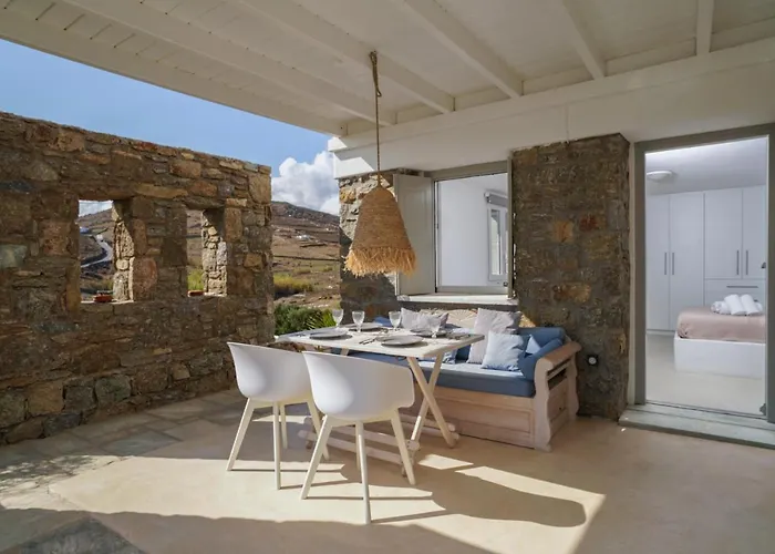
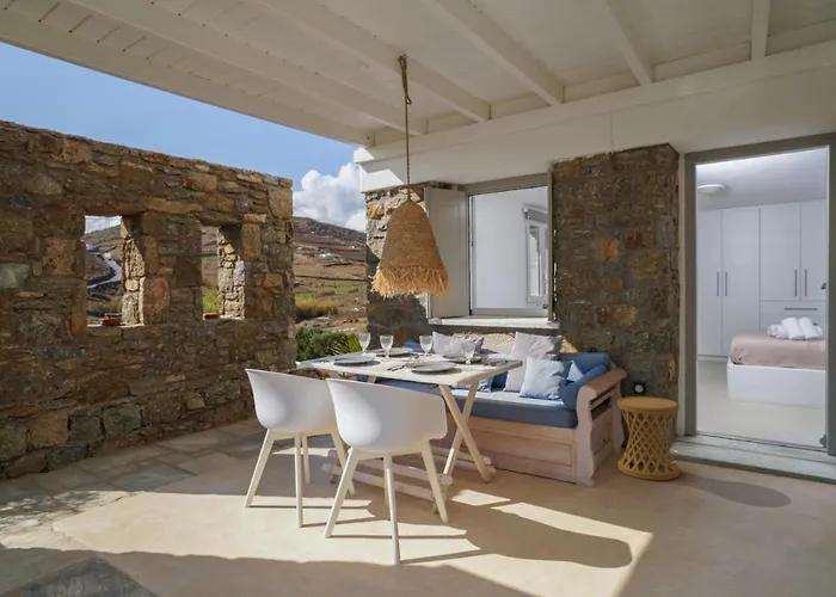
+ side table [616,395,681,481]
